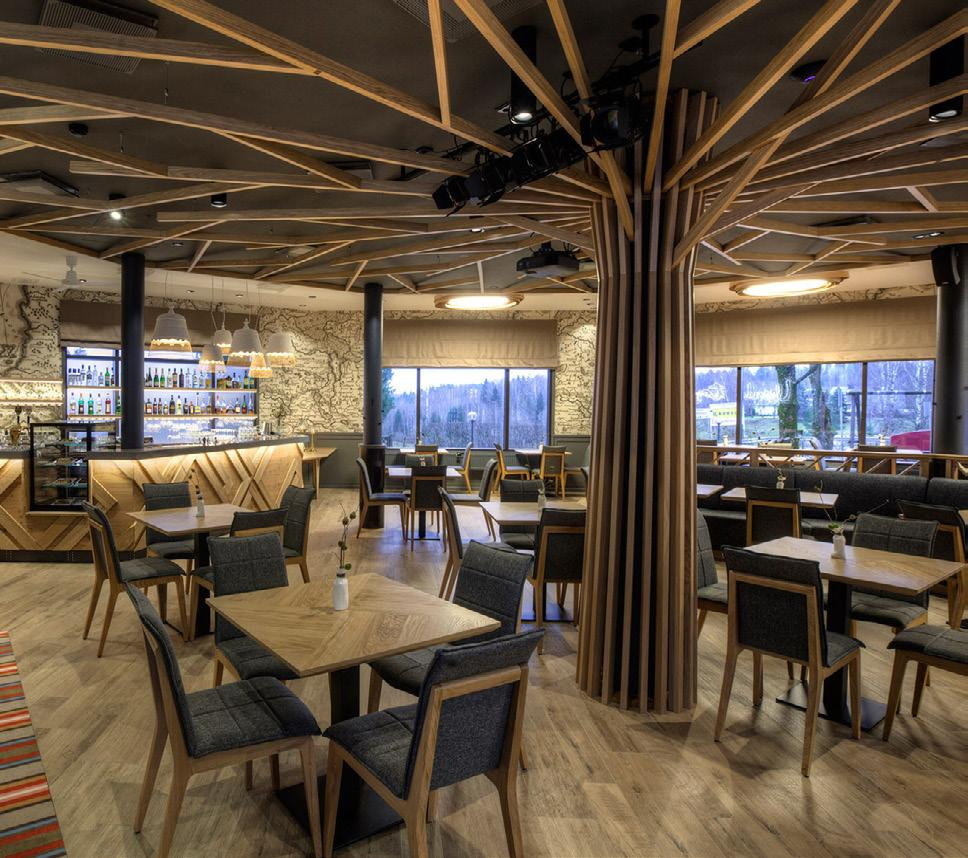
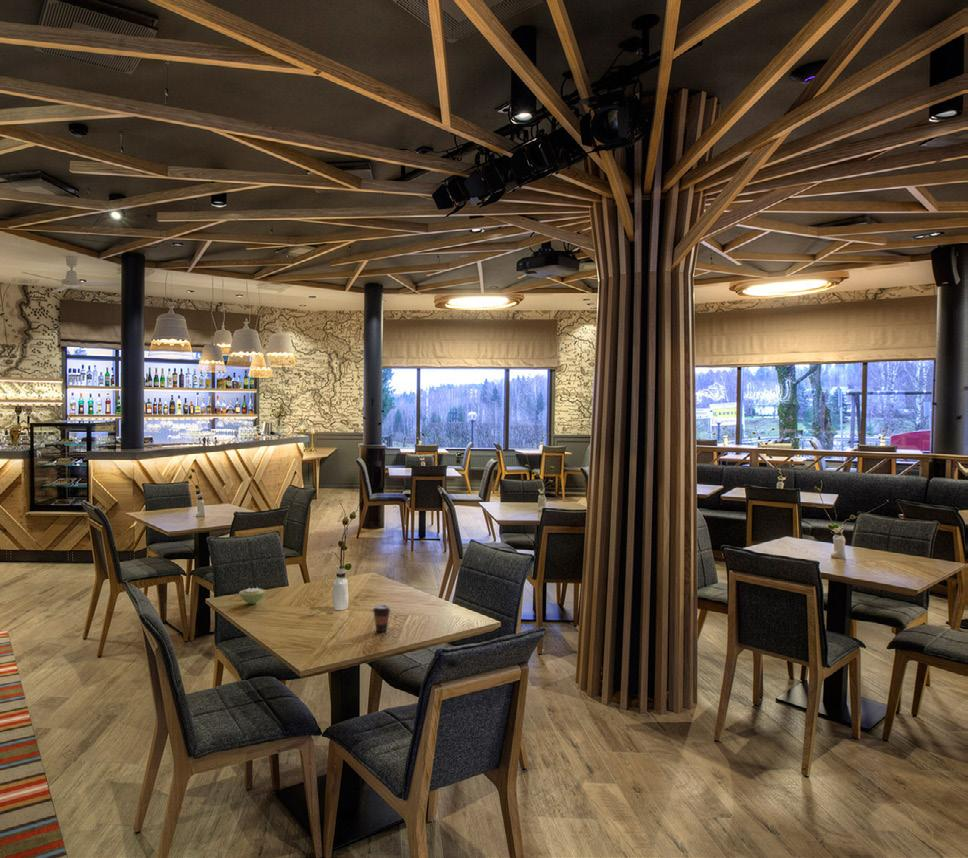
+ coffee cup [371,604,392,633]
+ sugar bowl [238,586,267,605]
